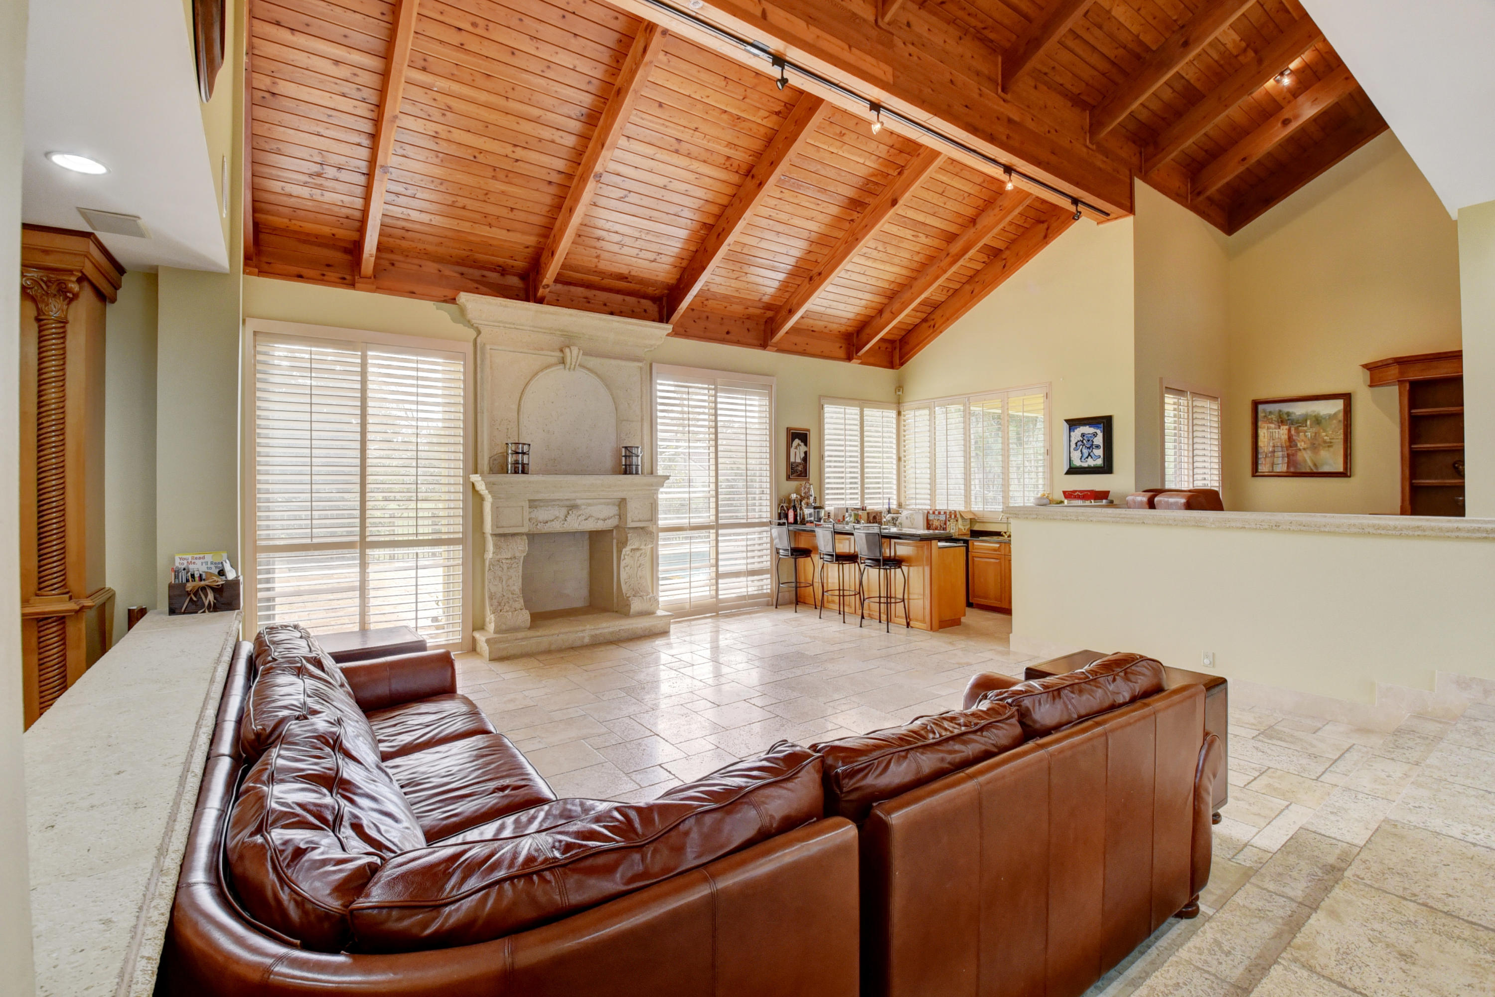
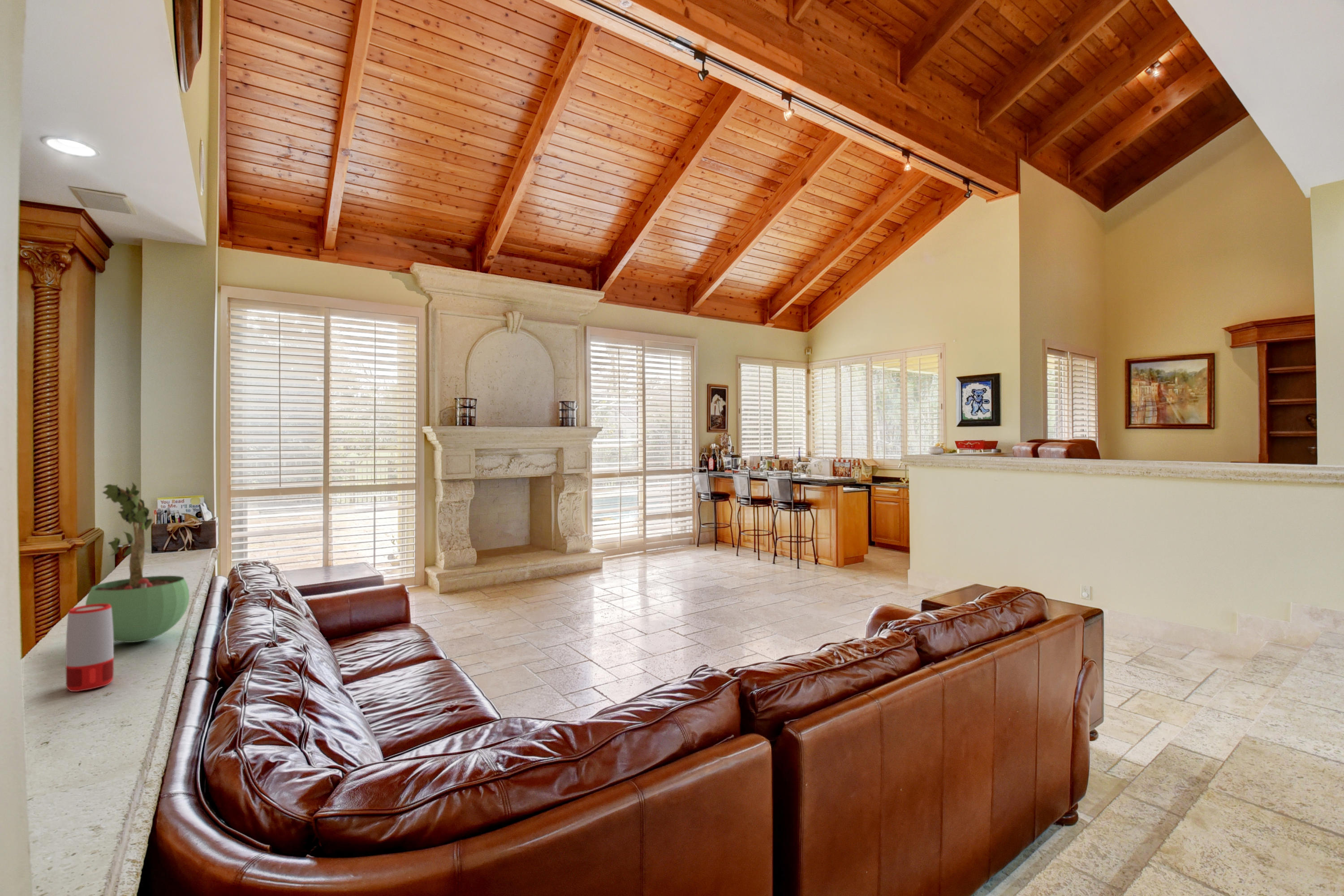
+ potted plant [85,482,190,643]
+ speaker [65,603,114,692]
